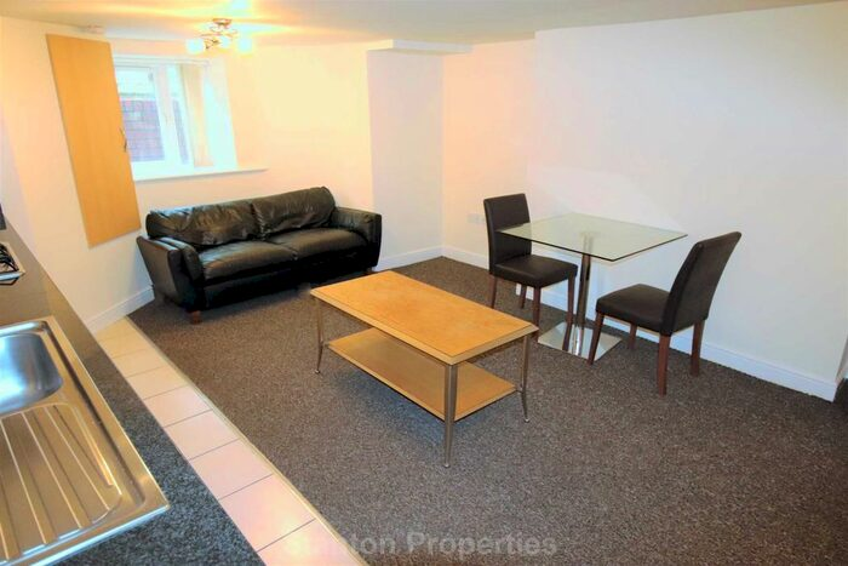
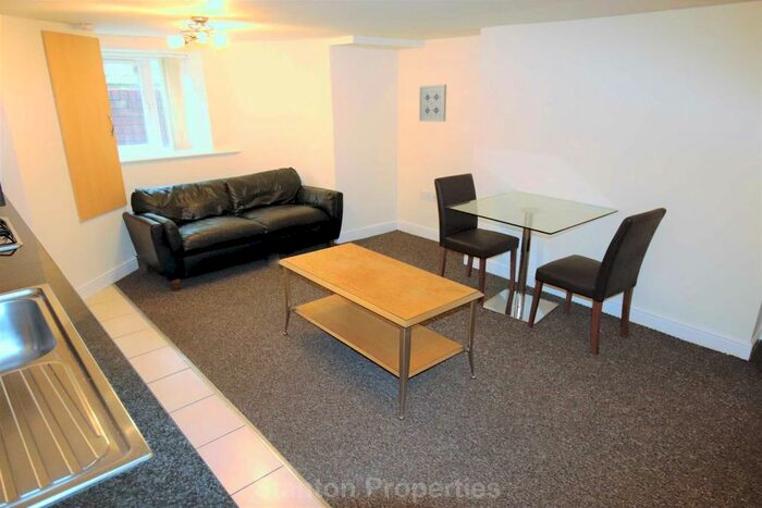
+ wall art [418,84,447,123]
